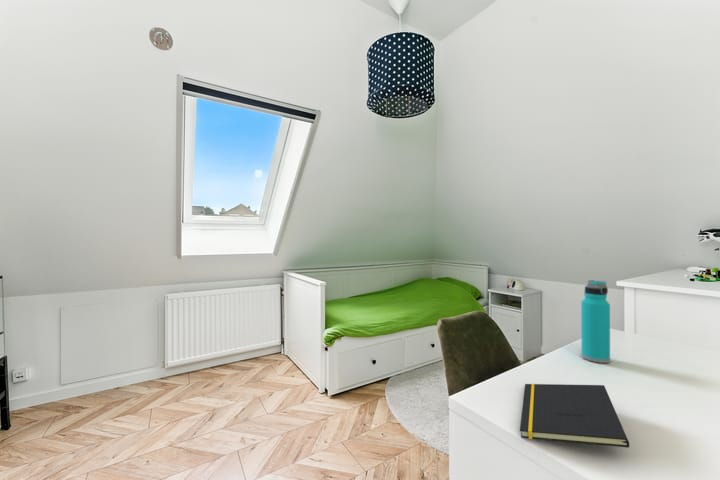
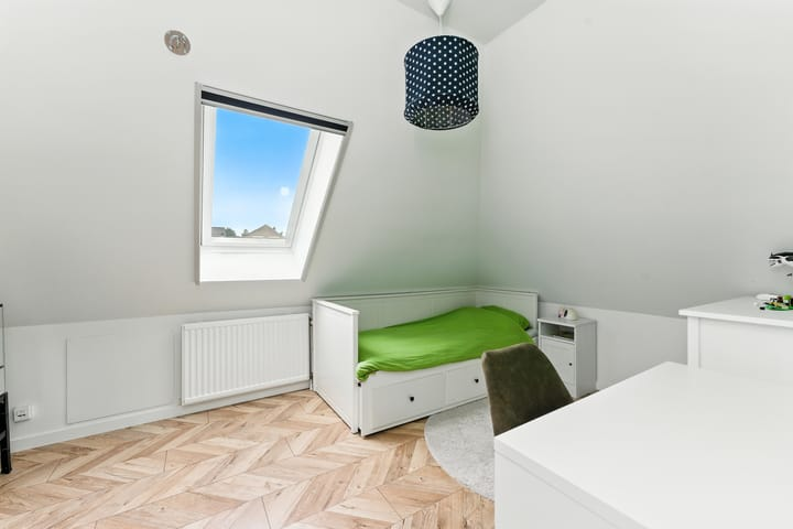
- water bottle [580,279,611,364]
- notepad [519,383,630,448]
